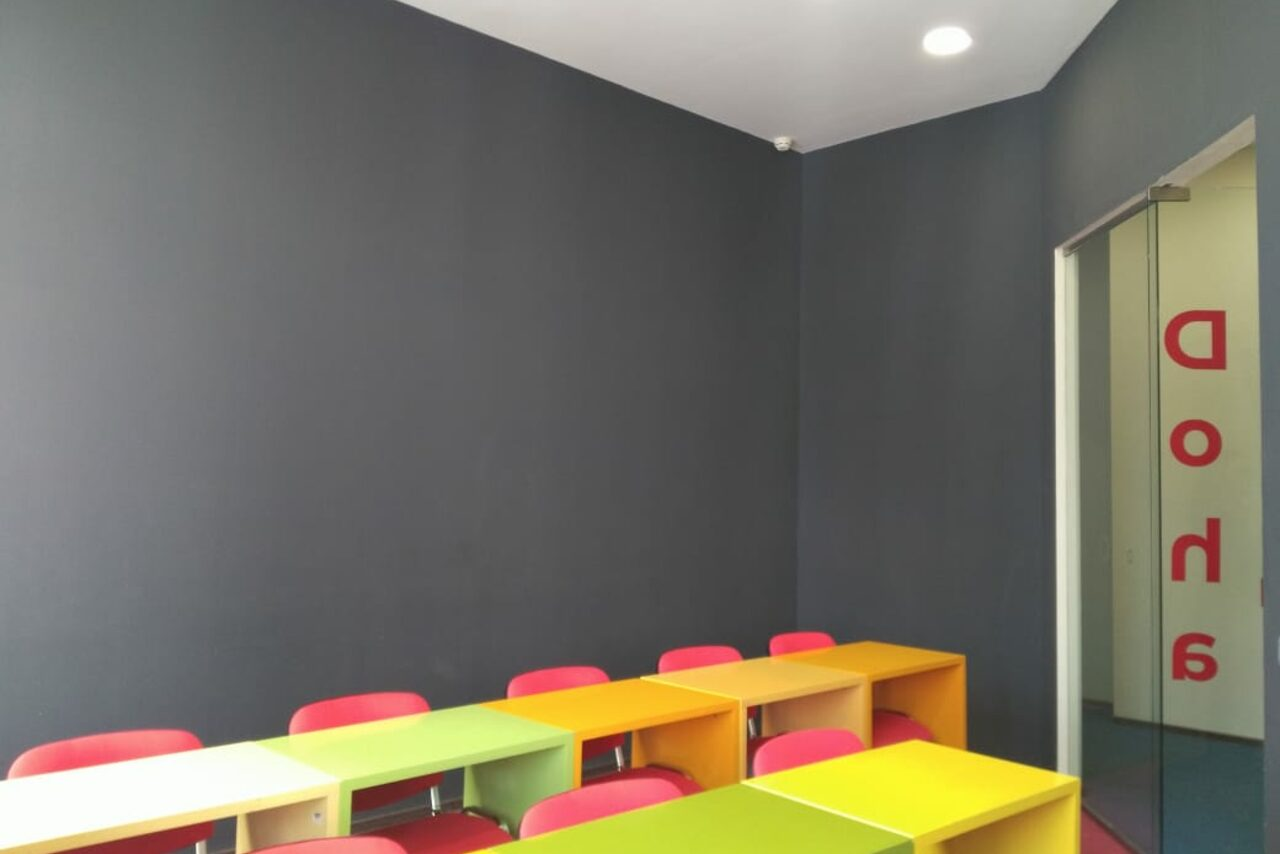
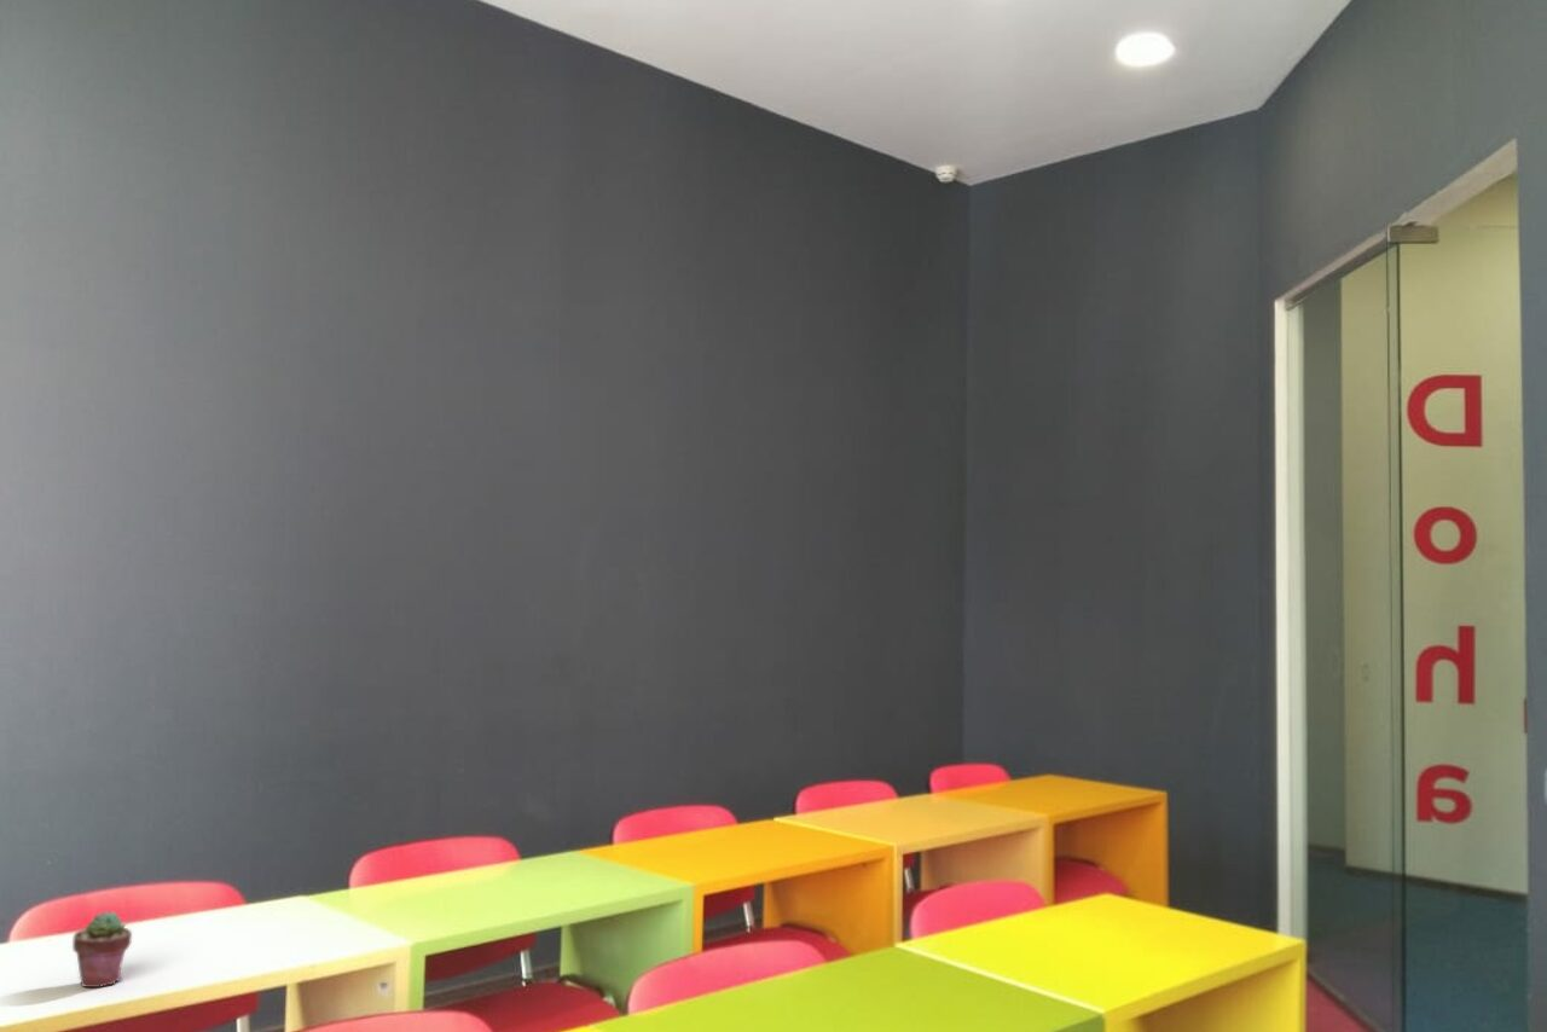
+ potted succulent [71,910,133,988]
